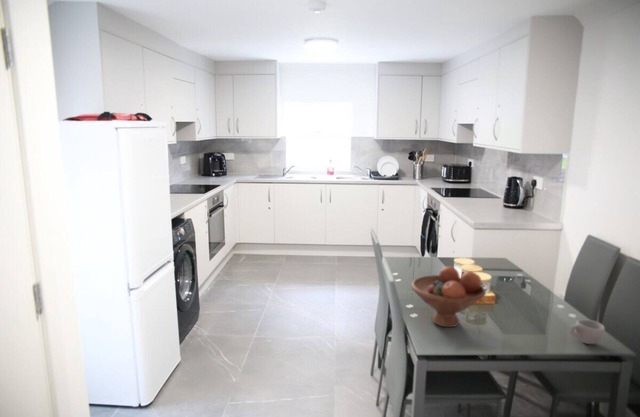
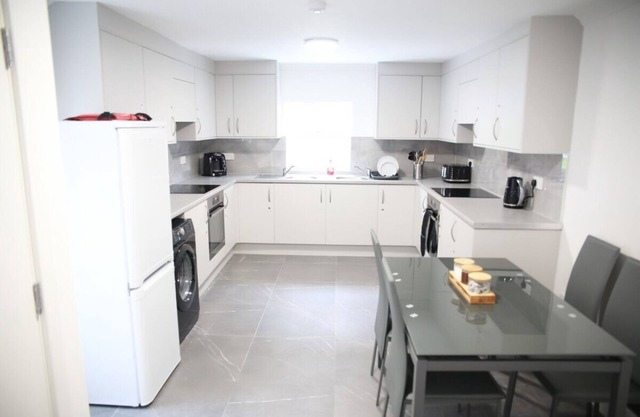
- cup [569,319,606,345]
- fruit bowl [410,265,487,328]
